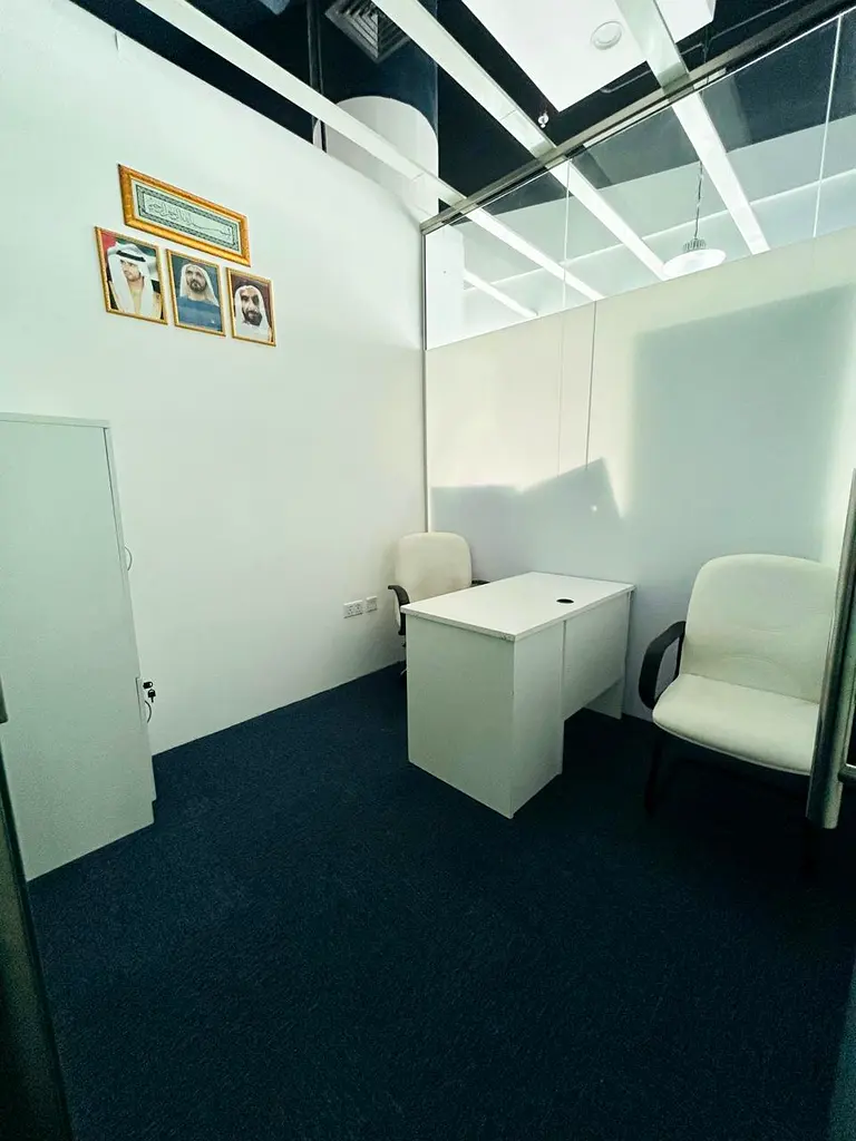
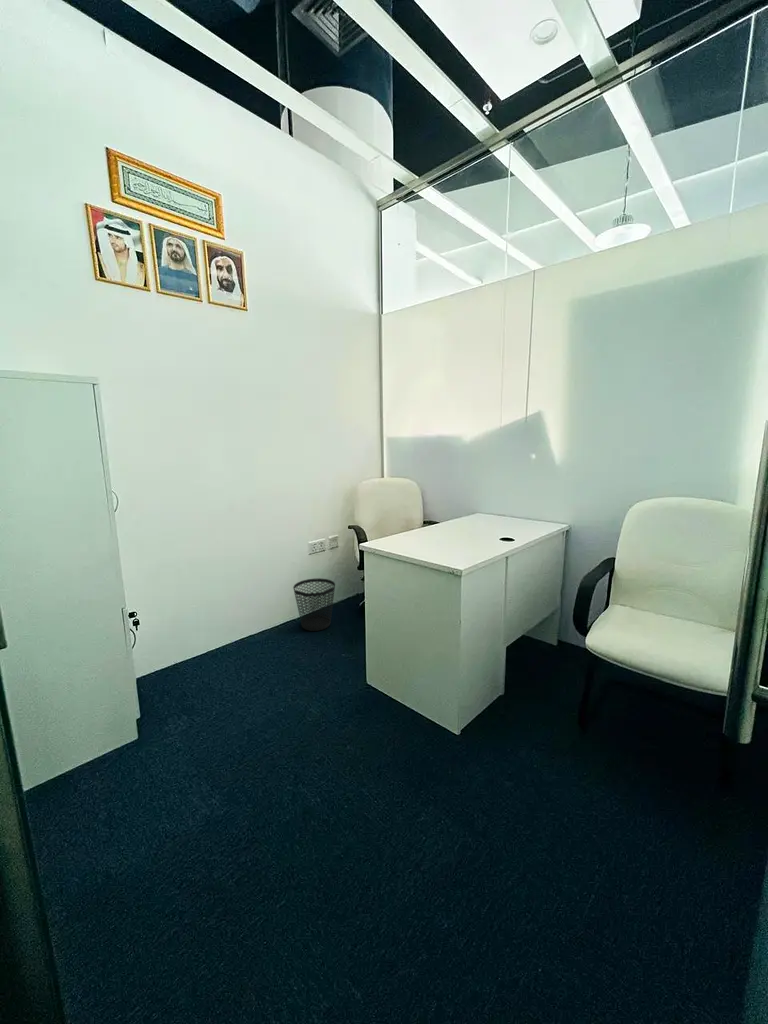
+ wastebasket [292,577,336,632]
